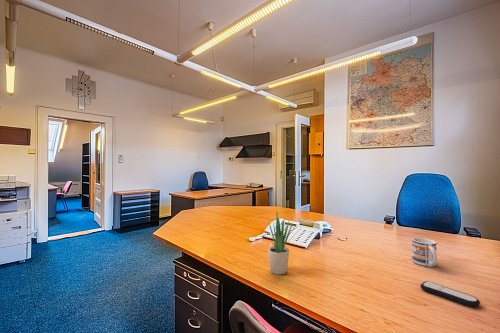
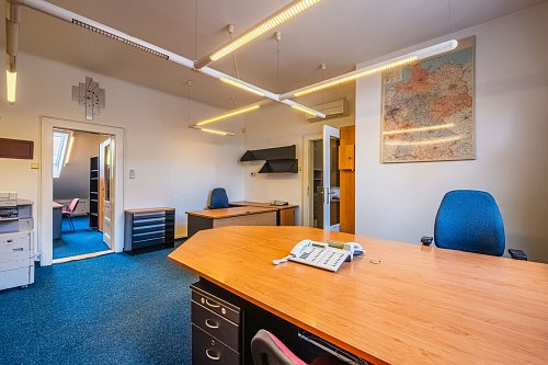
- mug [411,237,438,267]
- potted plant [267,213,294,276]
- remote control [419,280,481,308]
